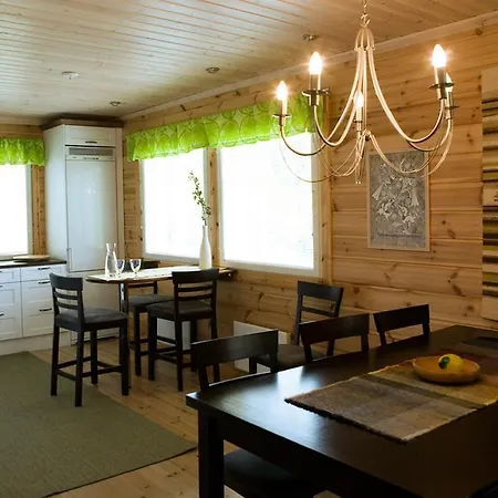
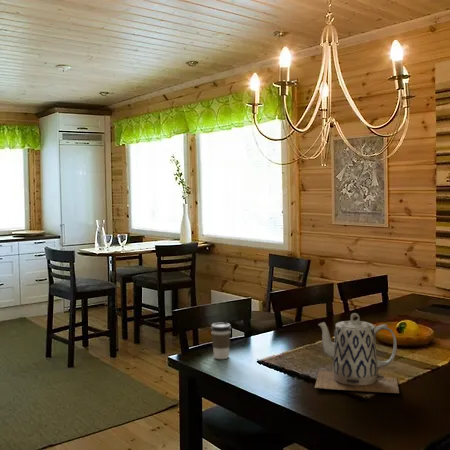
+ teapot [314,312,400,394]
+ coffee cup [210,322,232,360]
